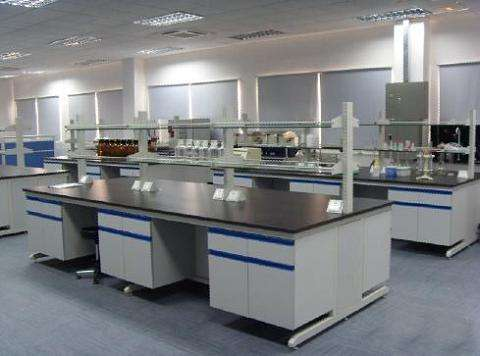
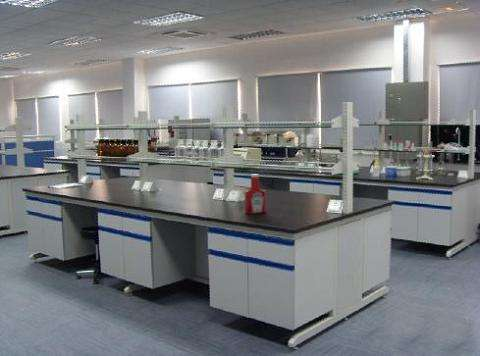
+ soap bottle [244,173,267,215]
